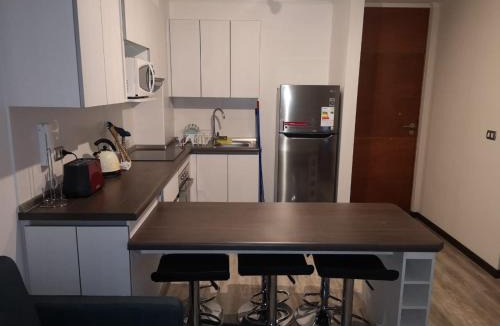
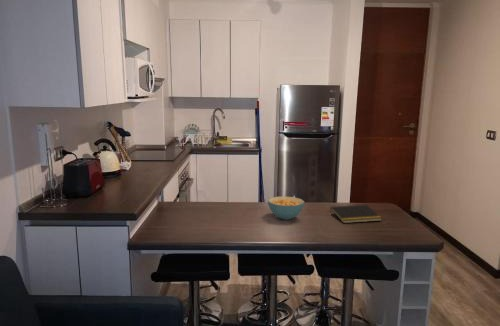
+ cereal bowl [267,195,305,221]
+ notepad [329,204,383,224]
